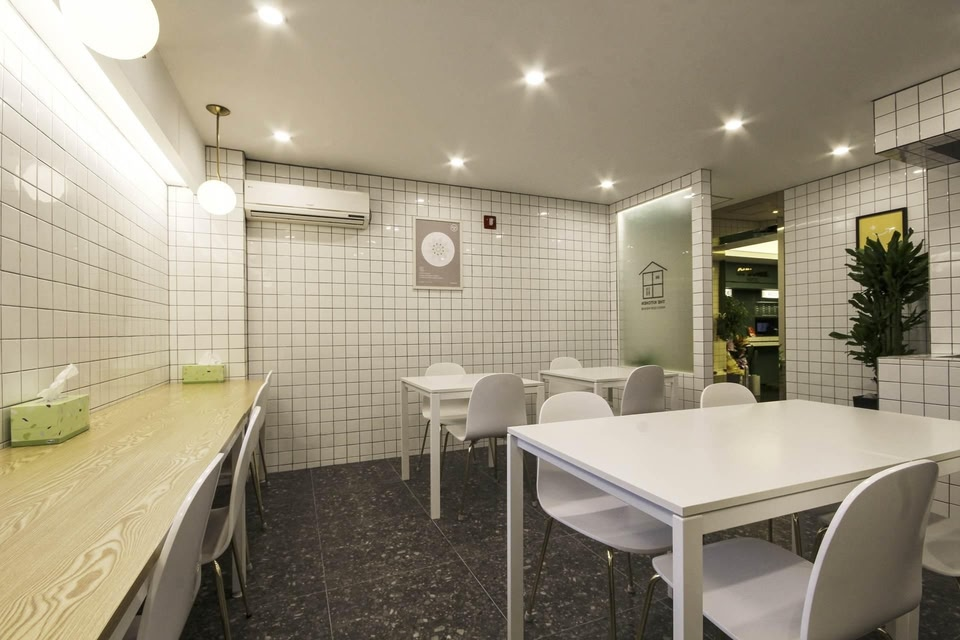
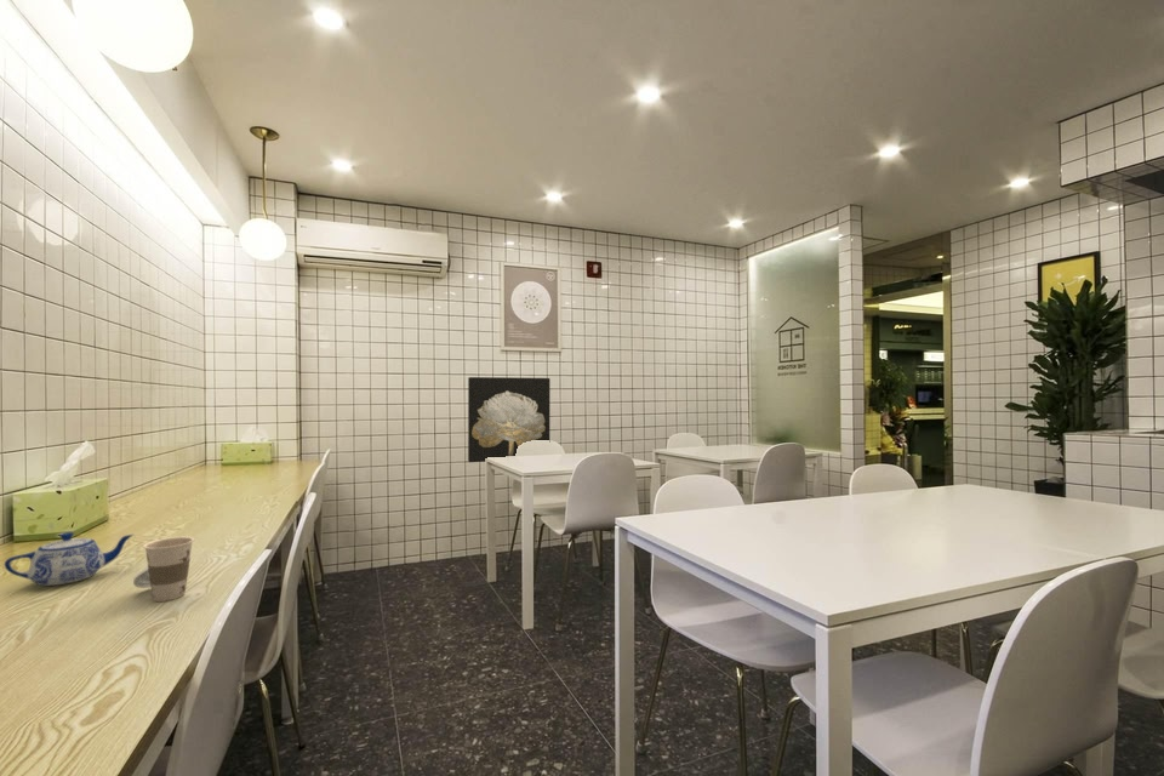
+ teapot [4,531,135,587]
+ wall art [467,376,552,463]
+ cup [132,536,196,603]
